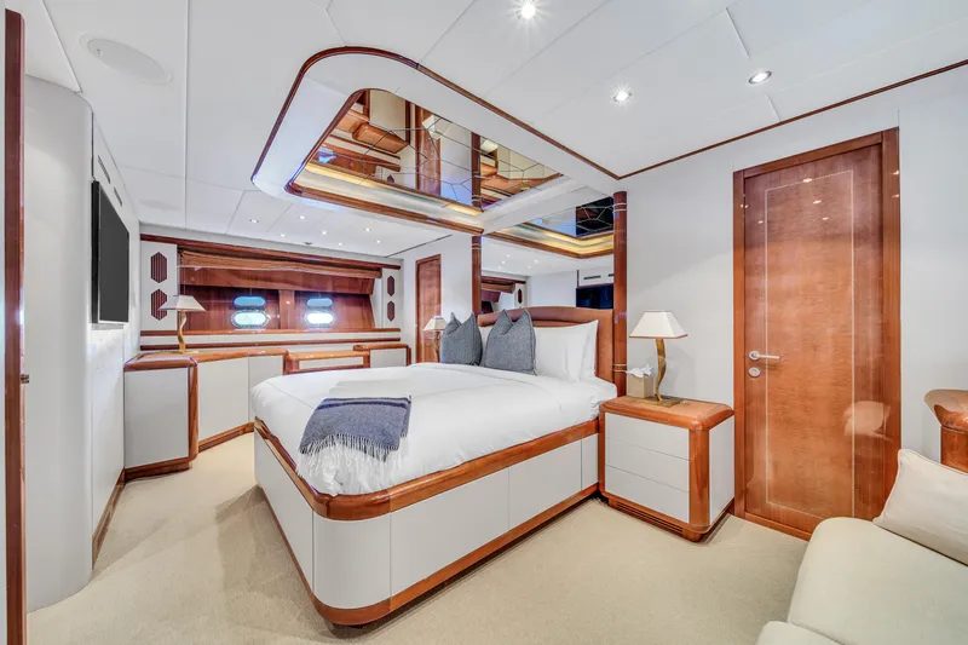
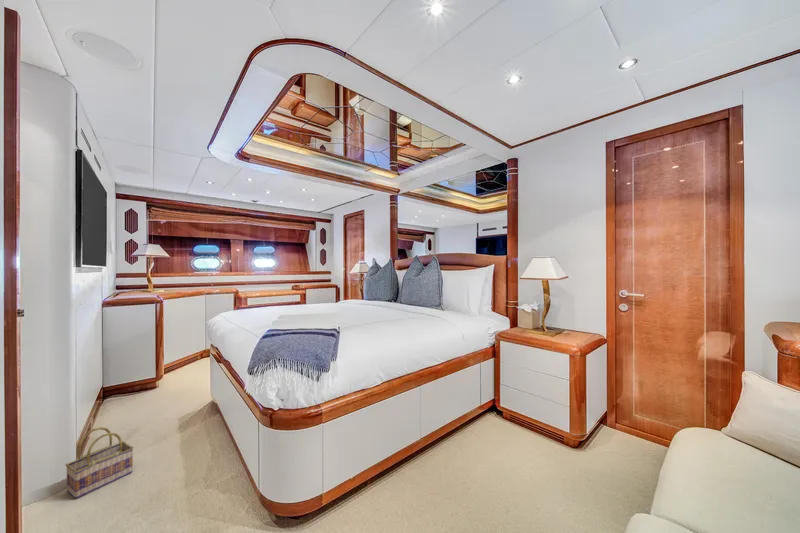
+ basket [64,426,135,500]
